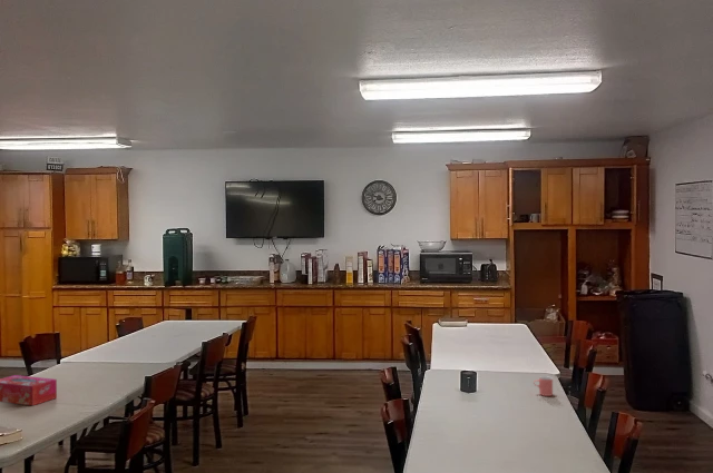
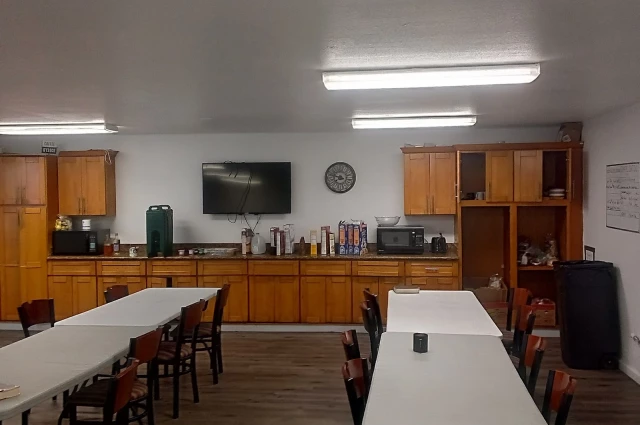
- tissue box [0,374,58,407]
- cup [533,375,554,397]
